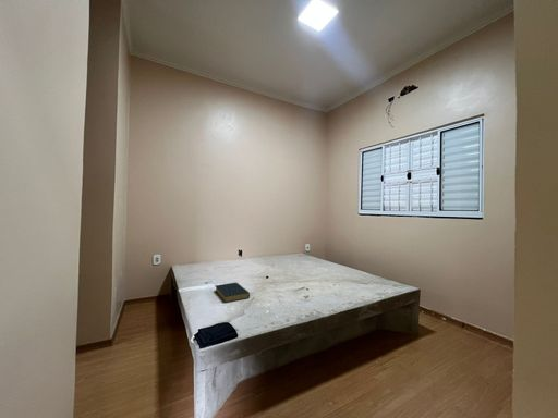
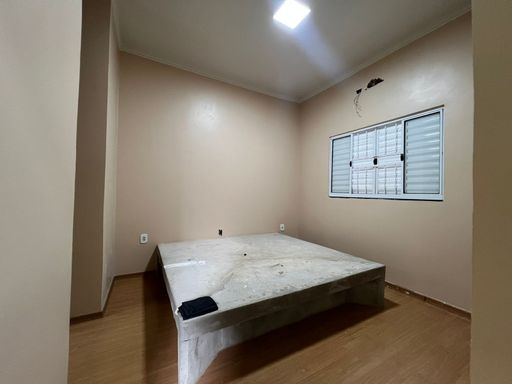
- hardback book [214,282,251,304]
